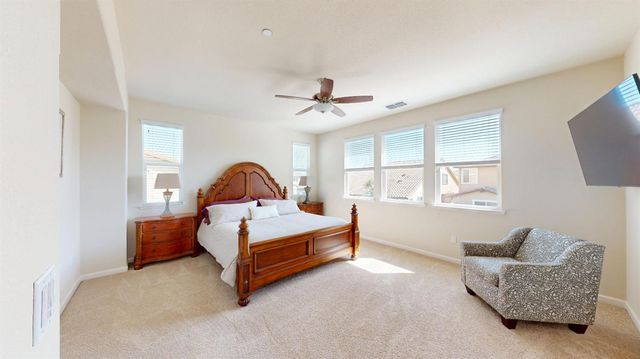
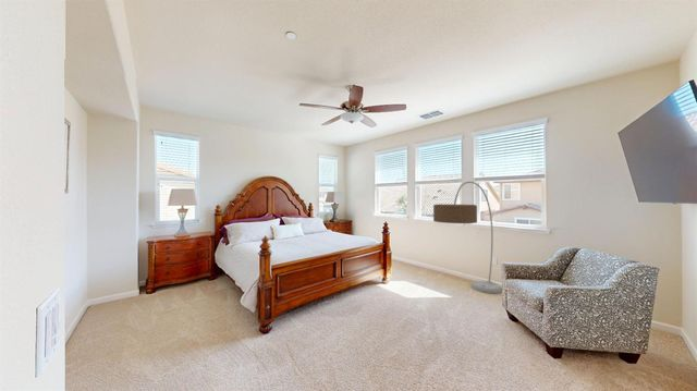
+ floor lamp [432,181,503,294]
